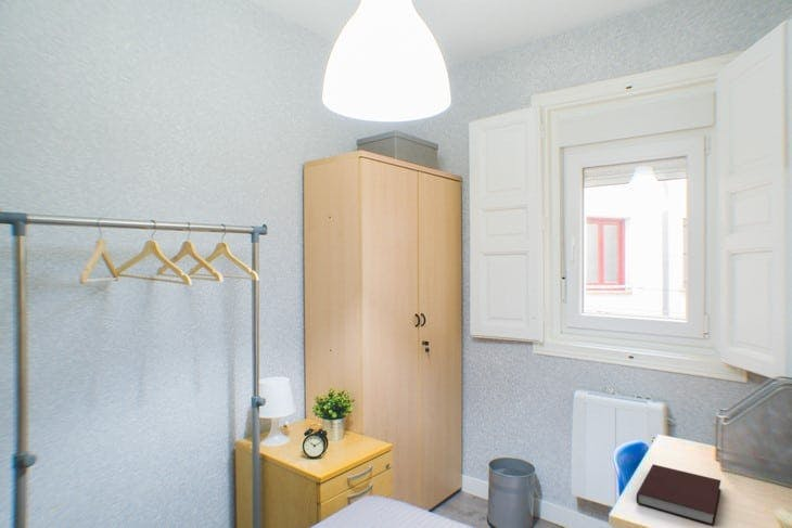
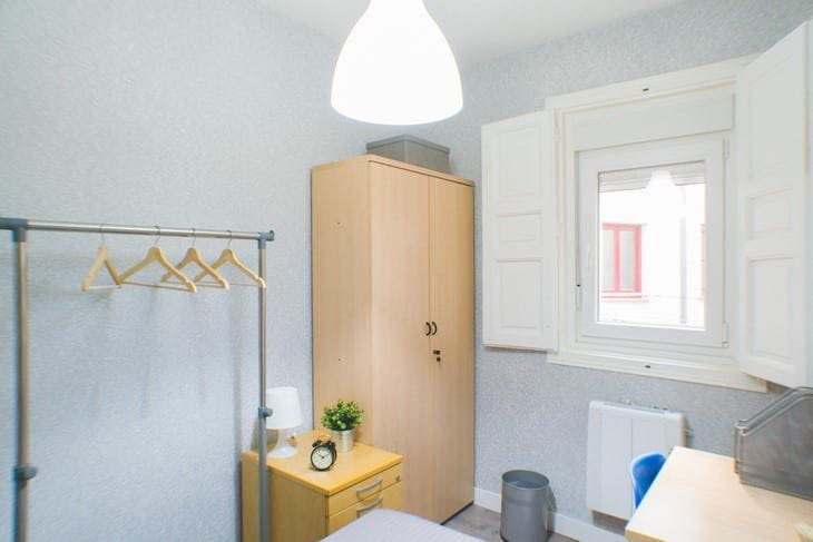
- notebook [635,463,721,526]
